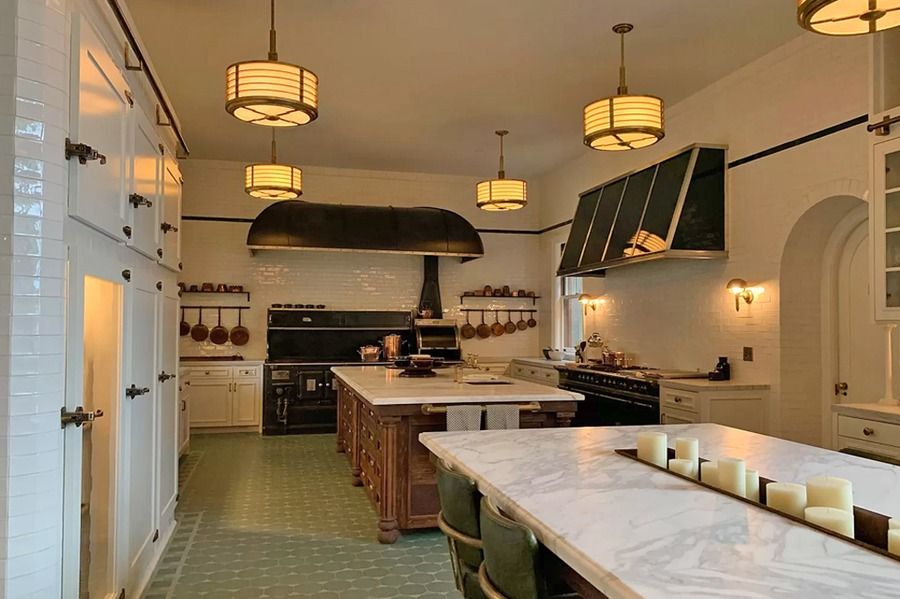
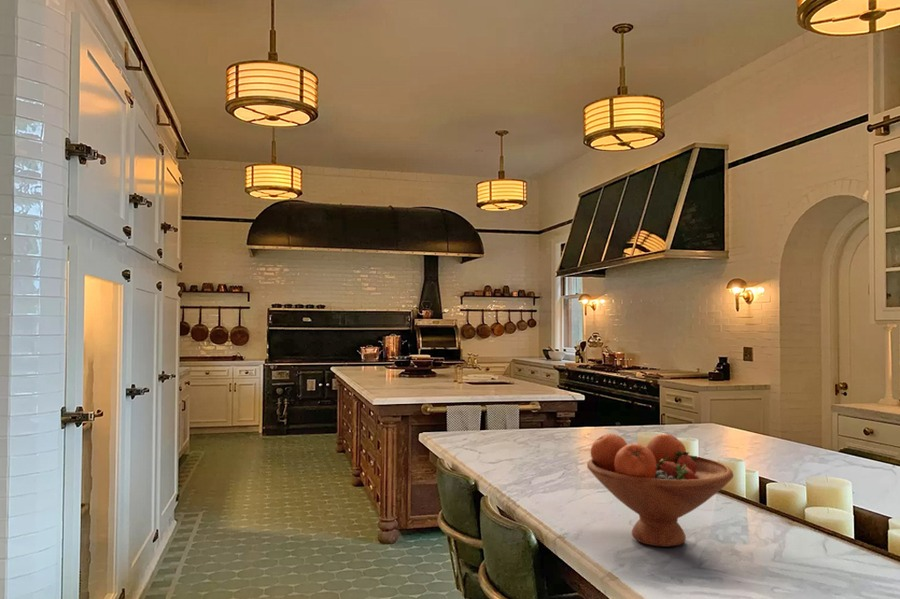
+ fruit bowl [586,432,734,548]
